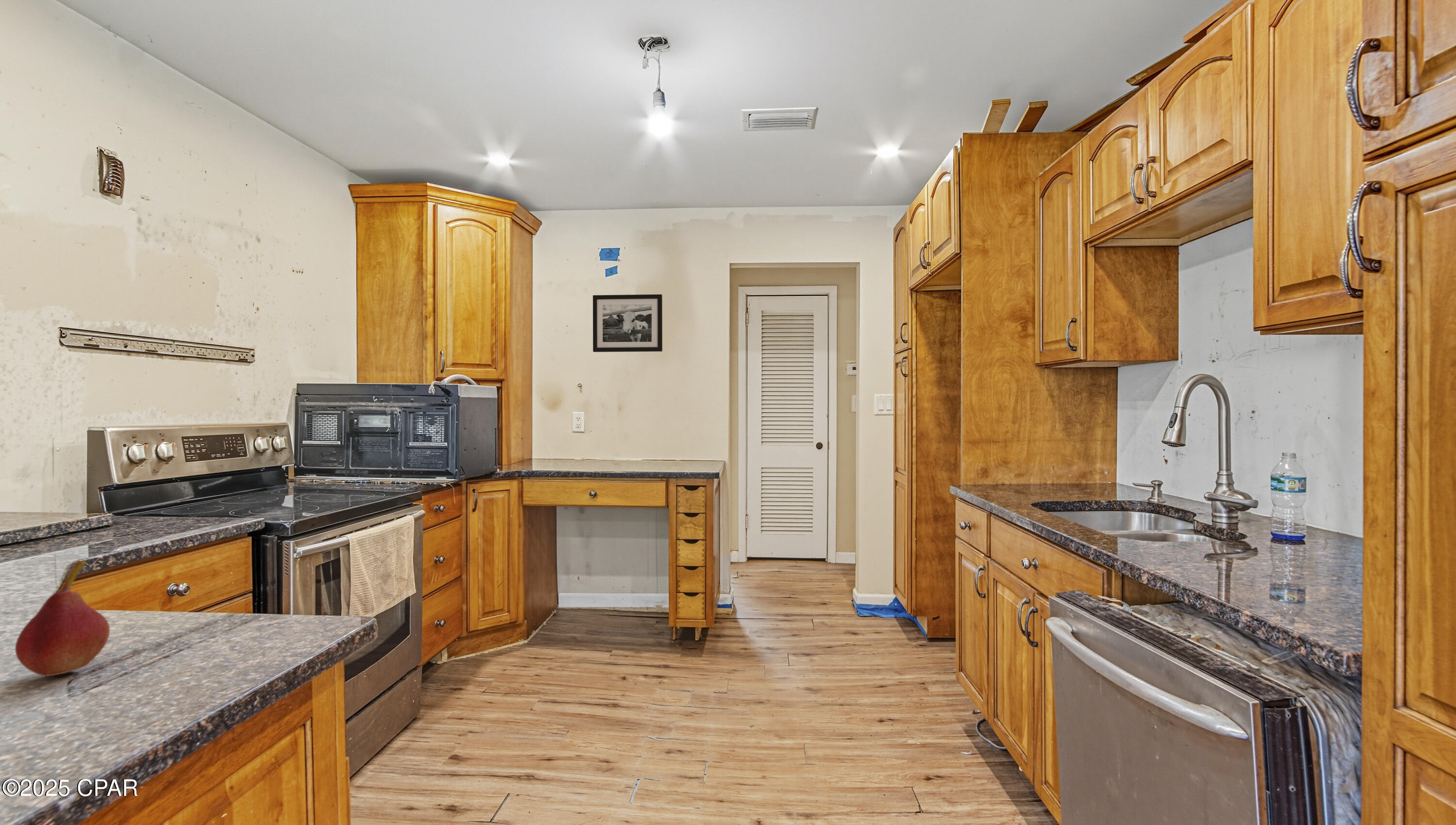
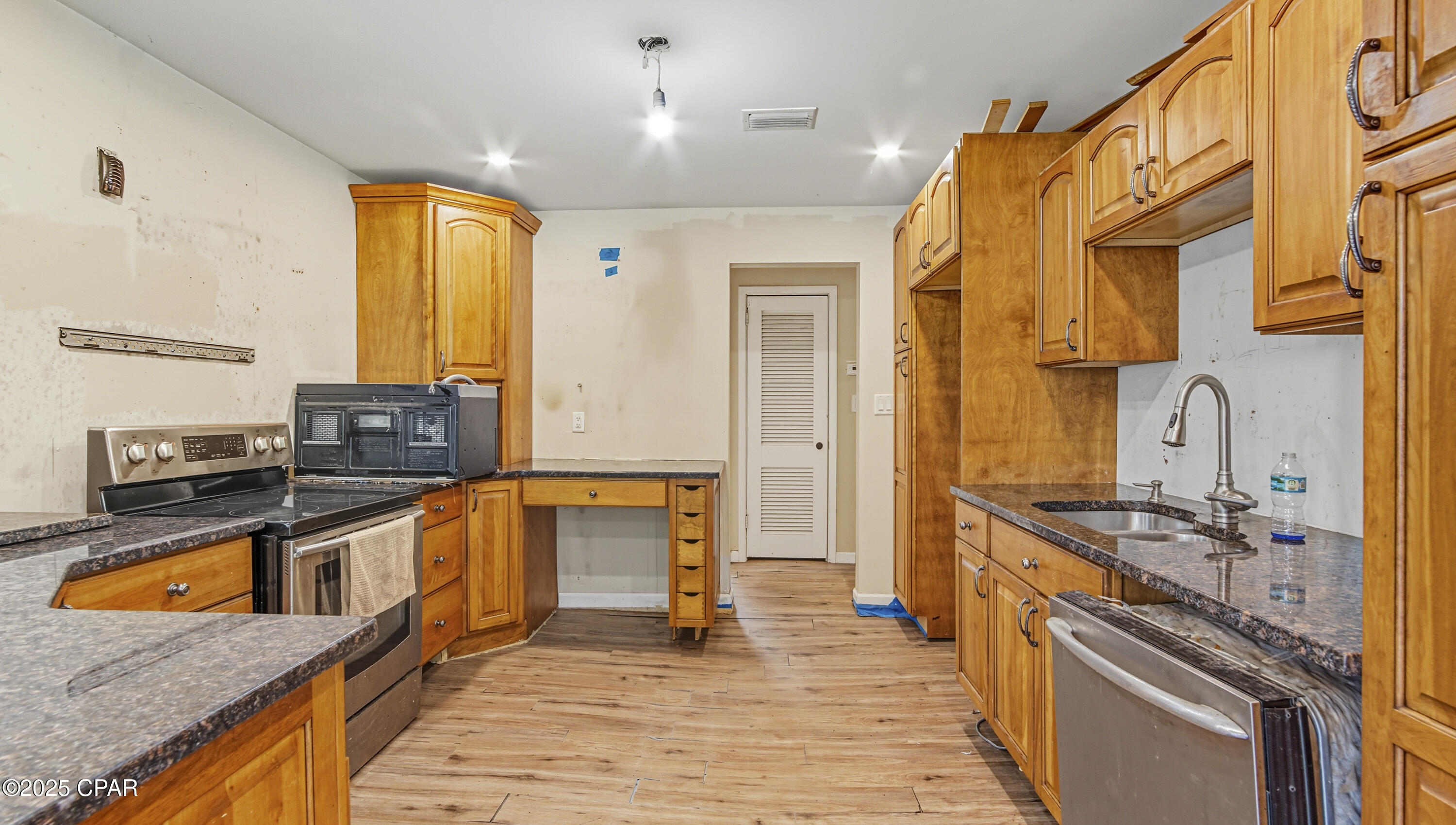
- fruit [15,559,110,676]
- picture frame [592,294,663,353]
